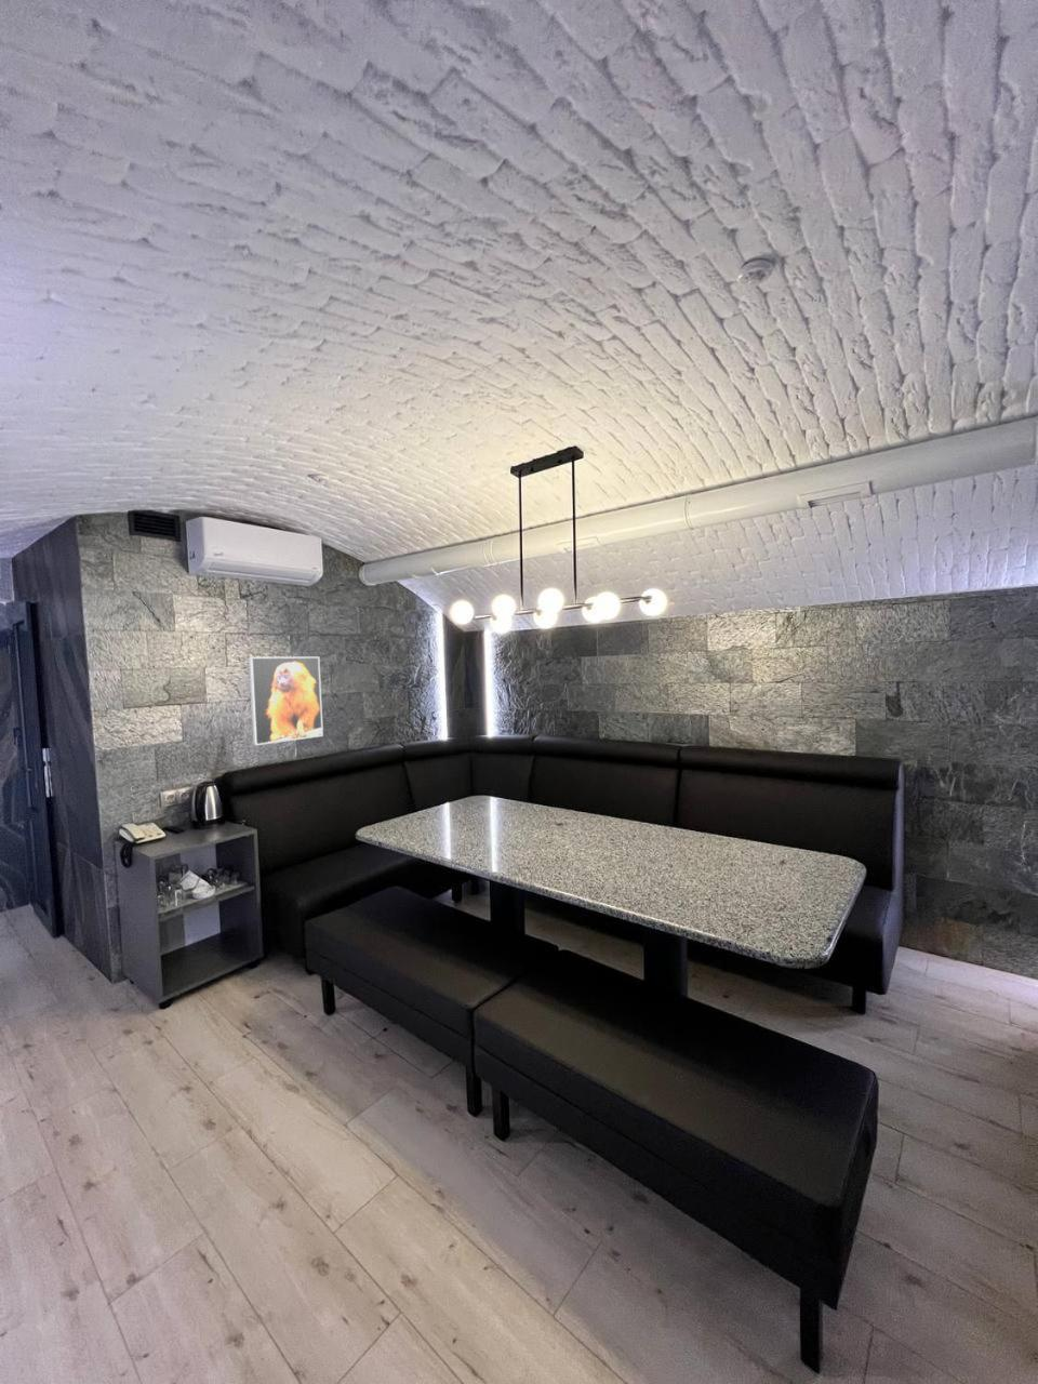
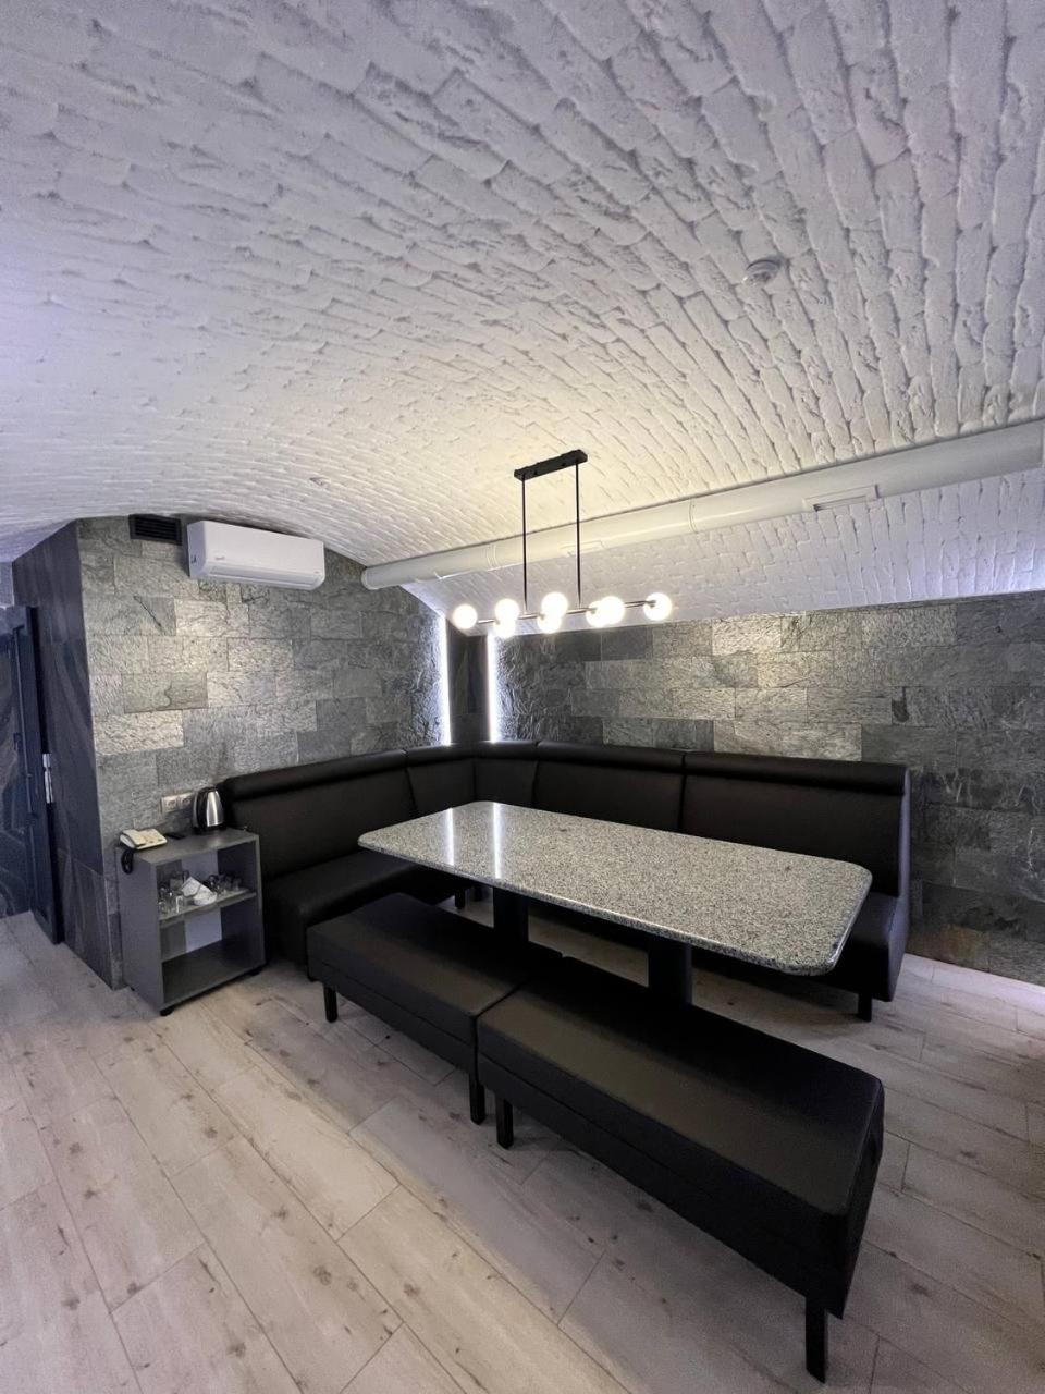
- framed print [248,655,324,746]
